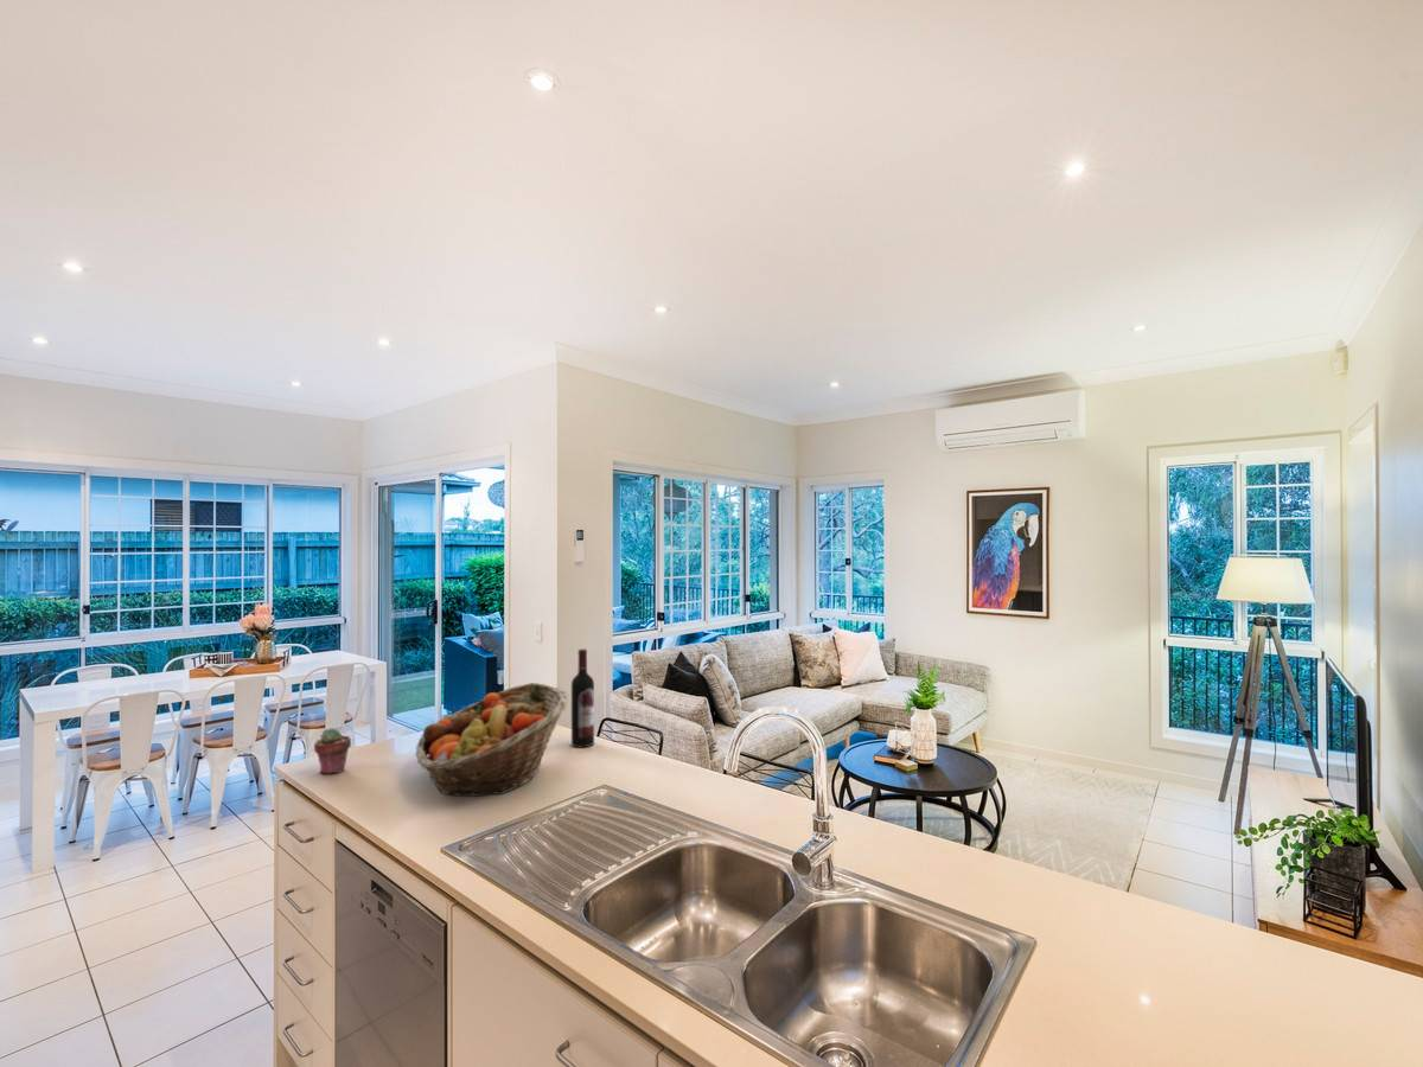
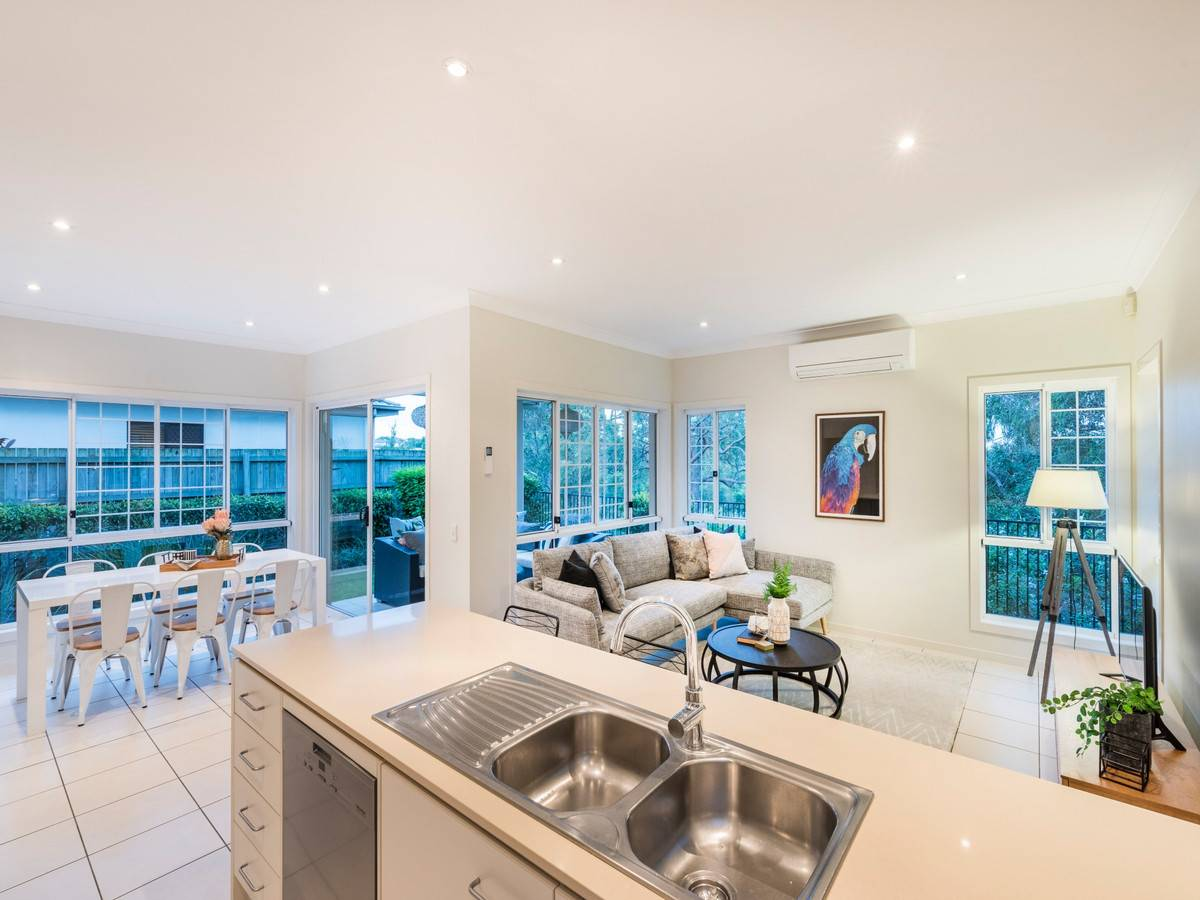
- fruit basket [415,682,569,797]
- wine bottle [570,648,595,748]
- potted succulent [313,727,352,775]
